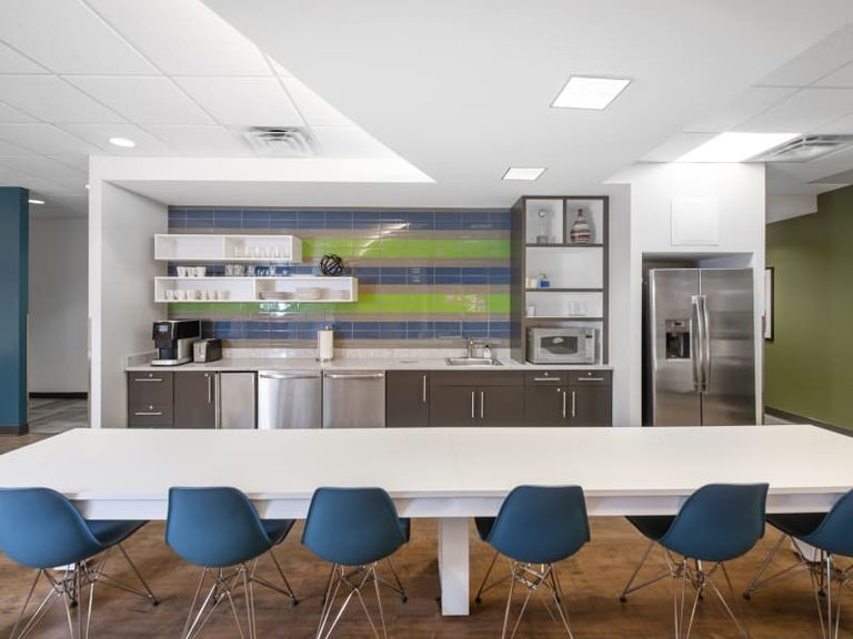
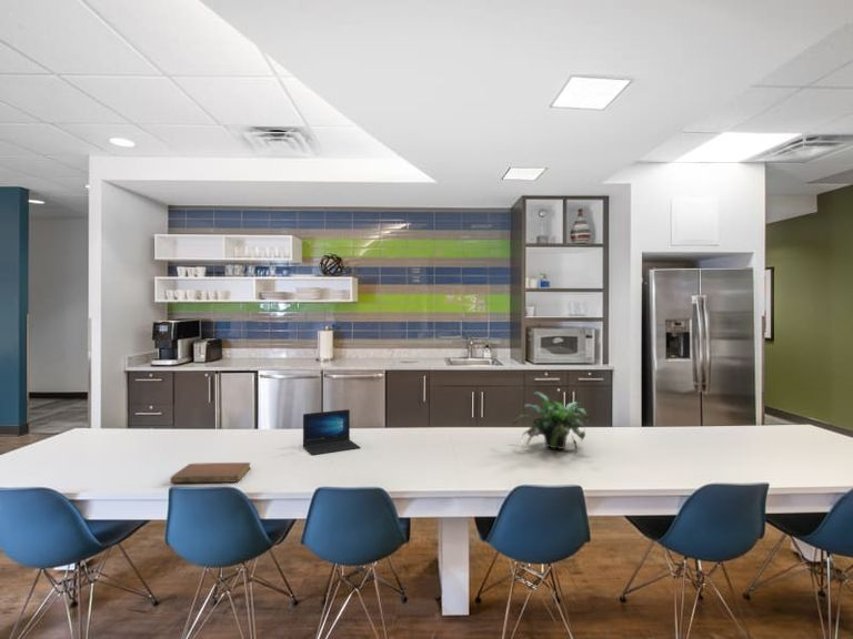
+ laptop [302,408,361,456]
+ notebook [170,462,252,484]
+ potted plant [512,390,591,456]
